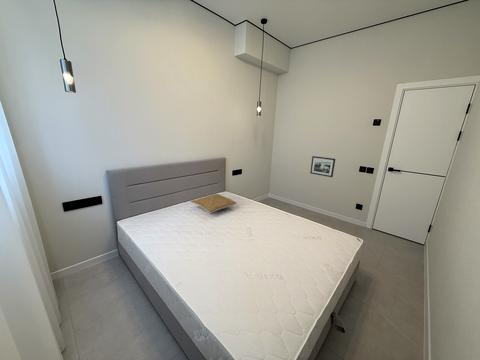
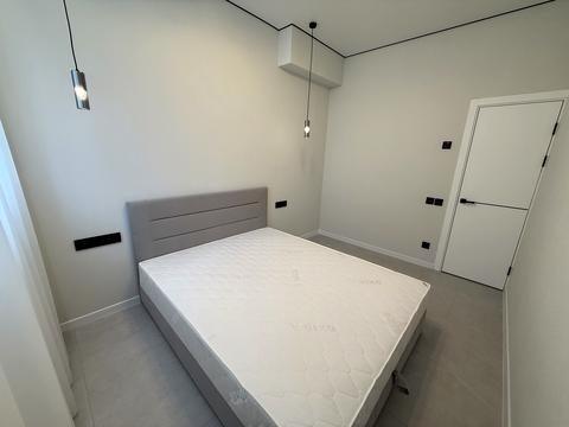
- pillow [189,193,238,214]
- picture frame [309,155,336,178]
